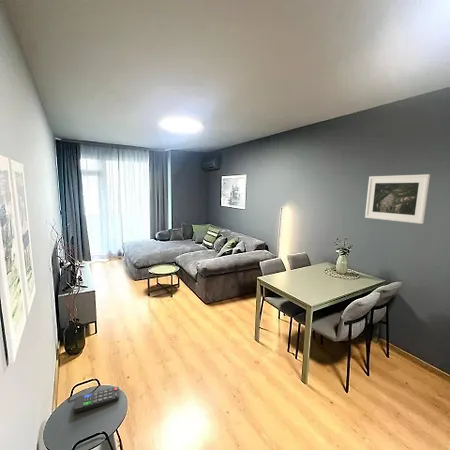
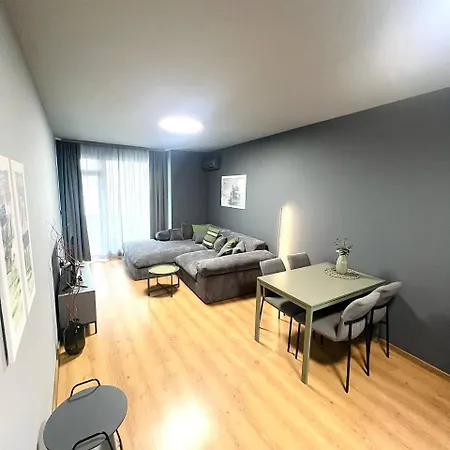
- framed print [364,173,431,225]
- remote control [73,386,120,414]
